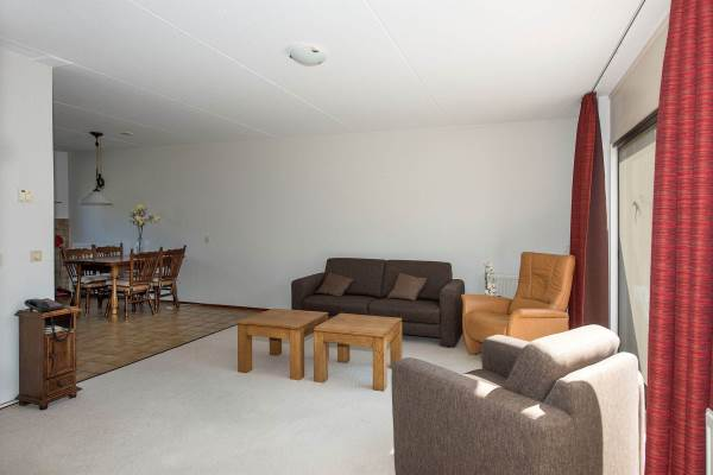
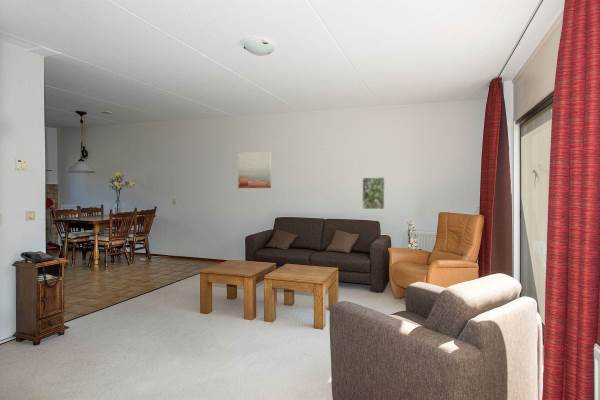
+ wall art [237,151,272,189]
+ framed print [361,176,386,210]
